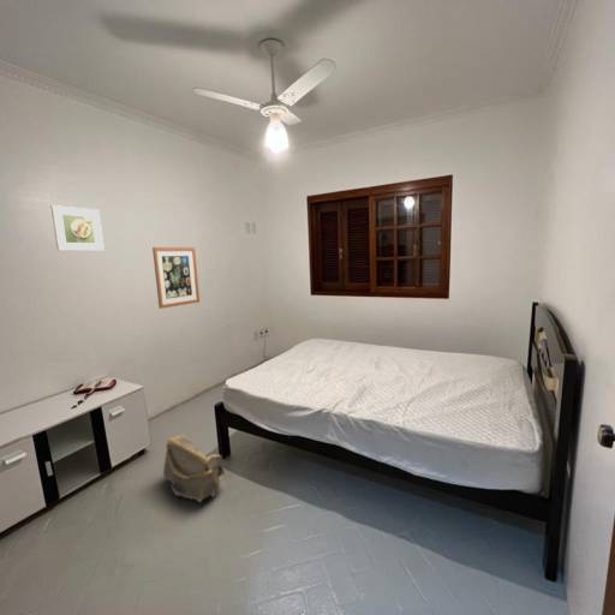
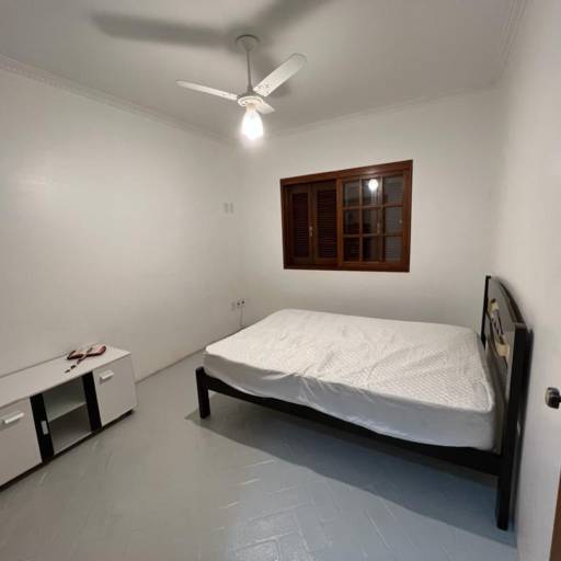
- wall art [151,246,201,310]
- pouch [162,434,226,503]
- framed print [49,204,106,252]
